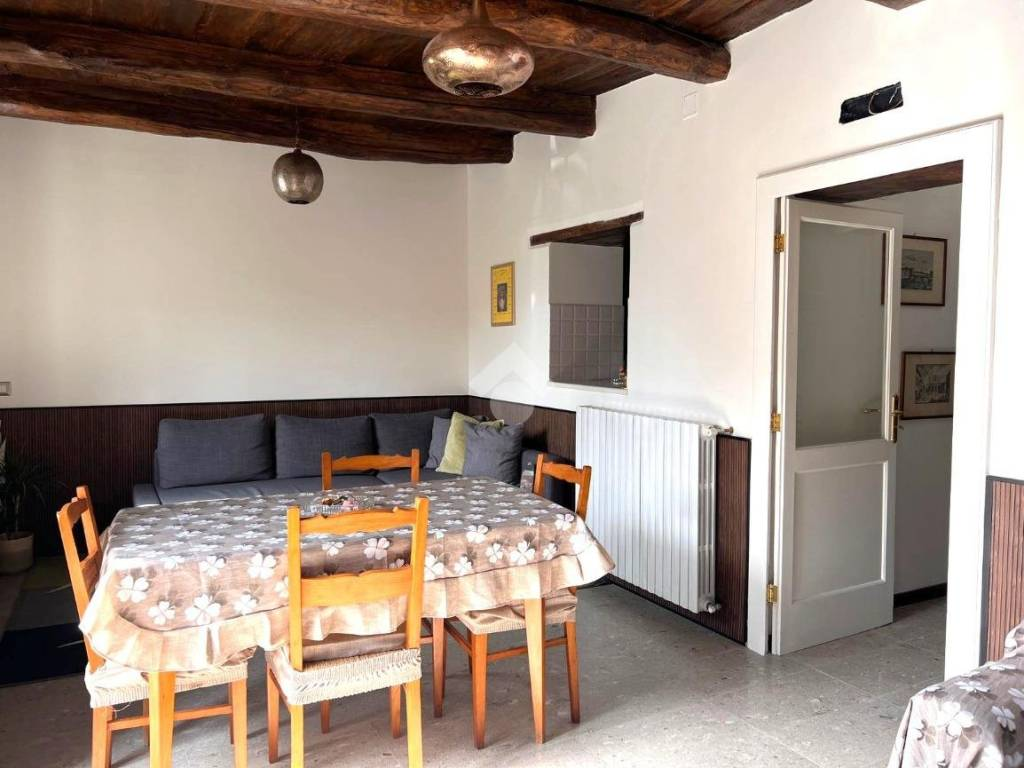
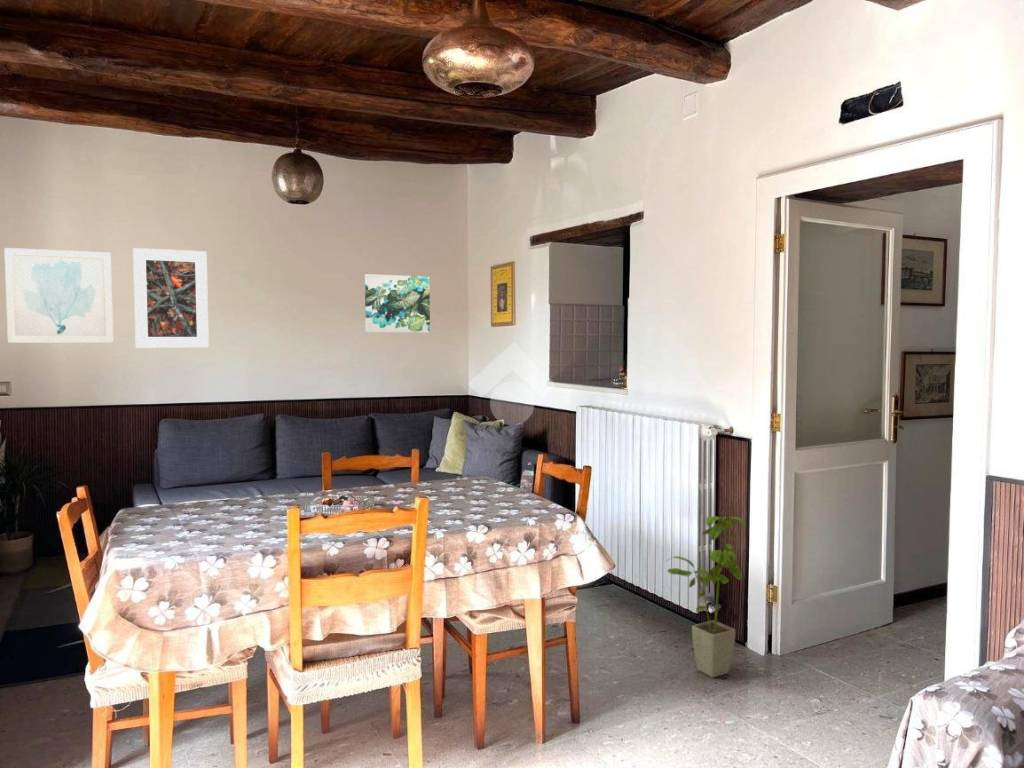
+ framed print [132,247,210,349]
+ wall art [364,273,431,334]
+ wall art [3,247,114,344]
+ house plant [664,515,747,678]
